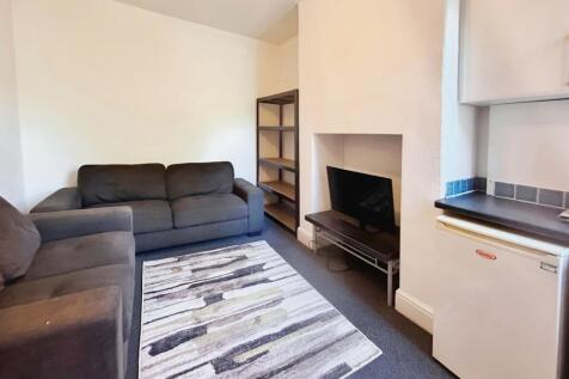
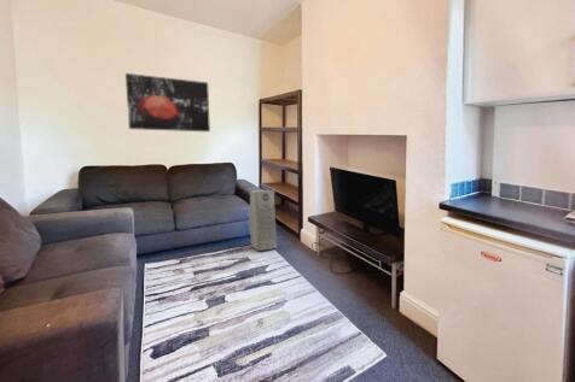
+ air purifier [248,189,278,252]
+ wall art [124,72,211,133]
